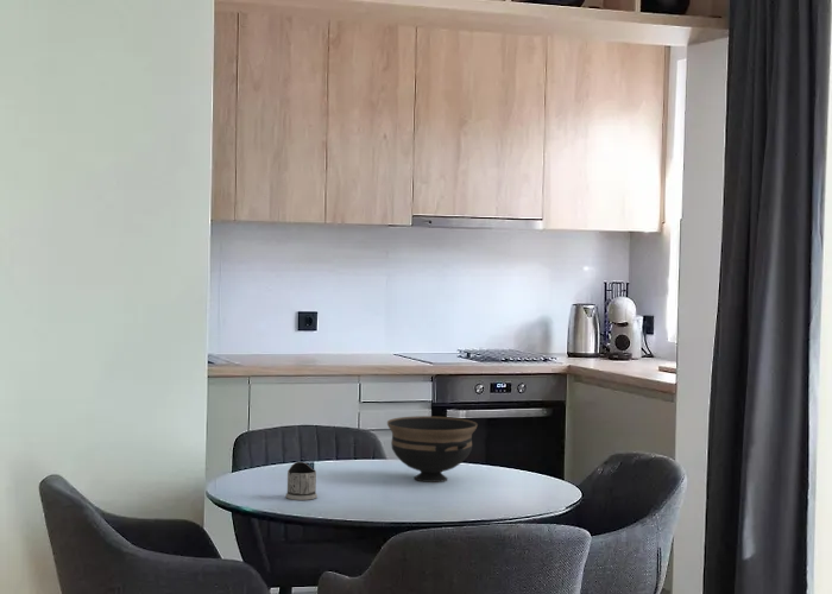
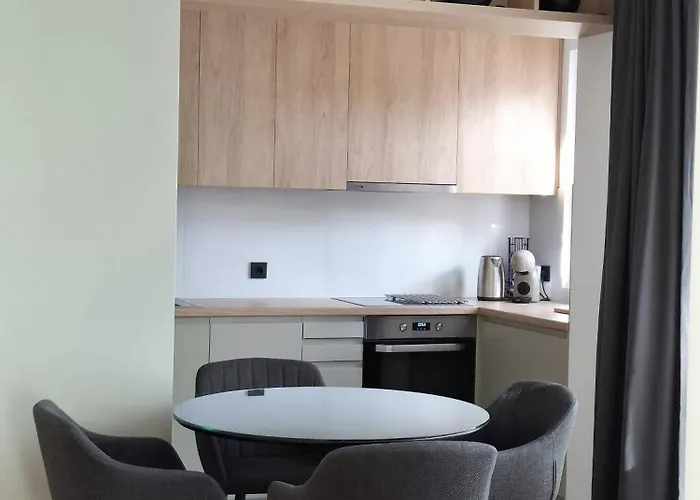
- tea glass holder [284,461,319,501]
- bowl [386,415,479,484]
